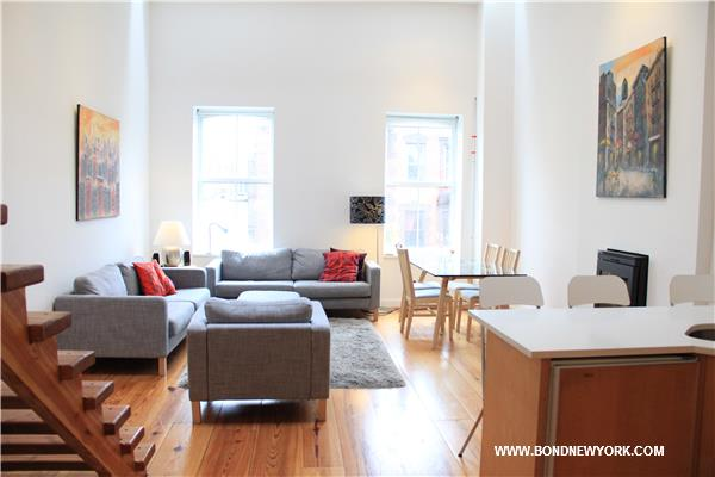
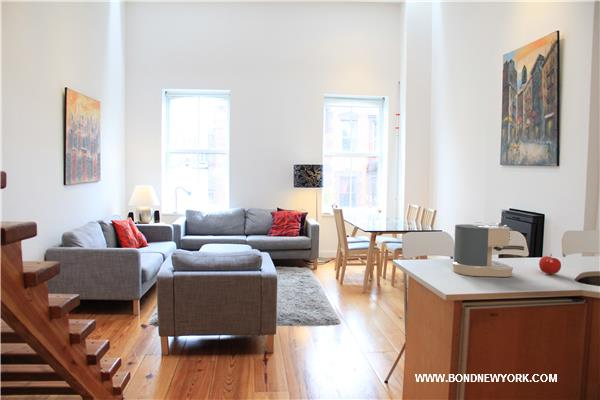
+ fruit [538,253,562,275]
+ coffee maker [452,221,525,278]
